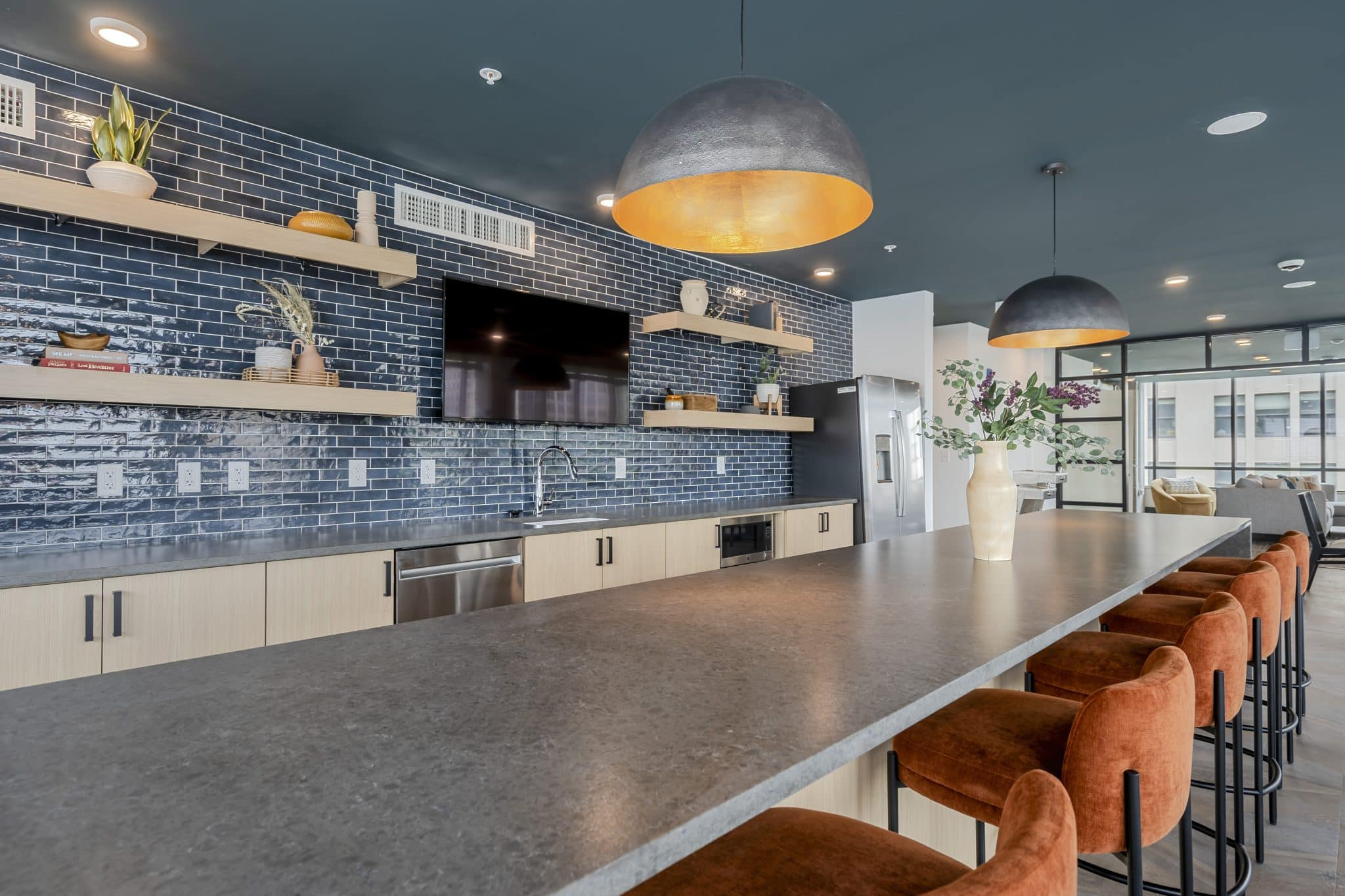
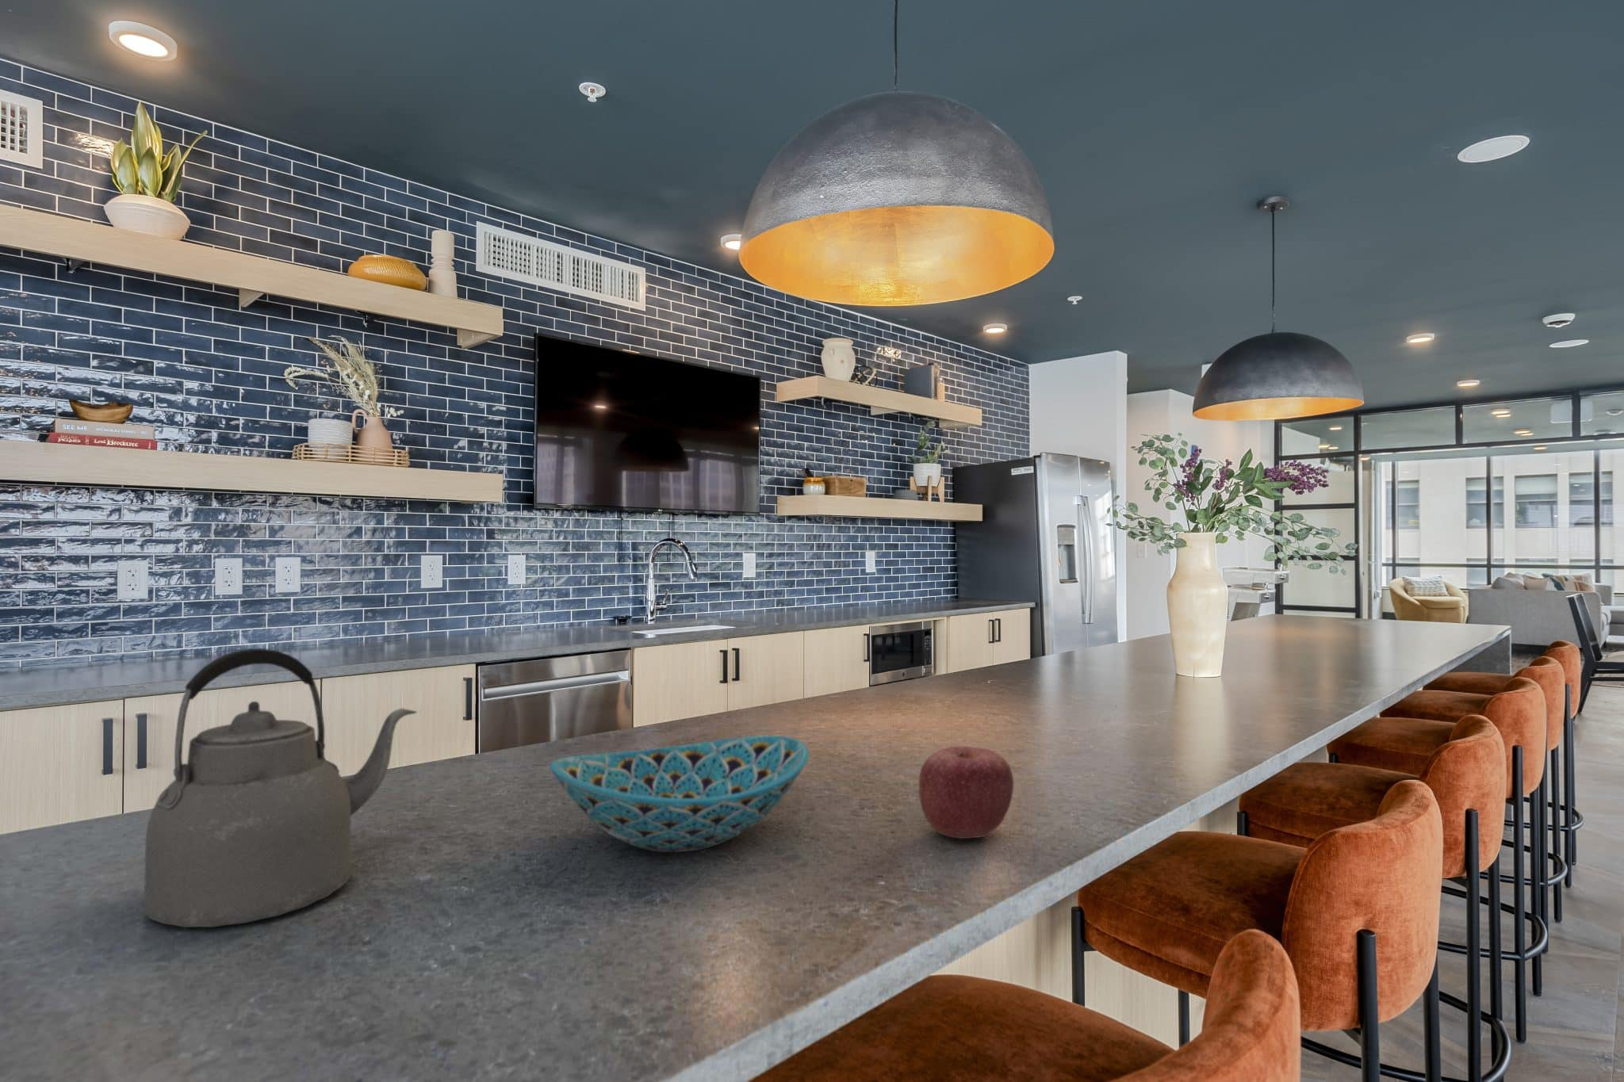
+ apple [919,745,1014,839]
+ kettle [142,647,418,929]
+ bowl [549,734,810,853]
